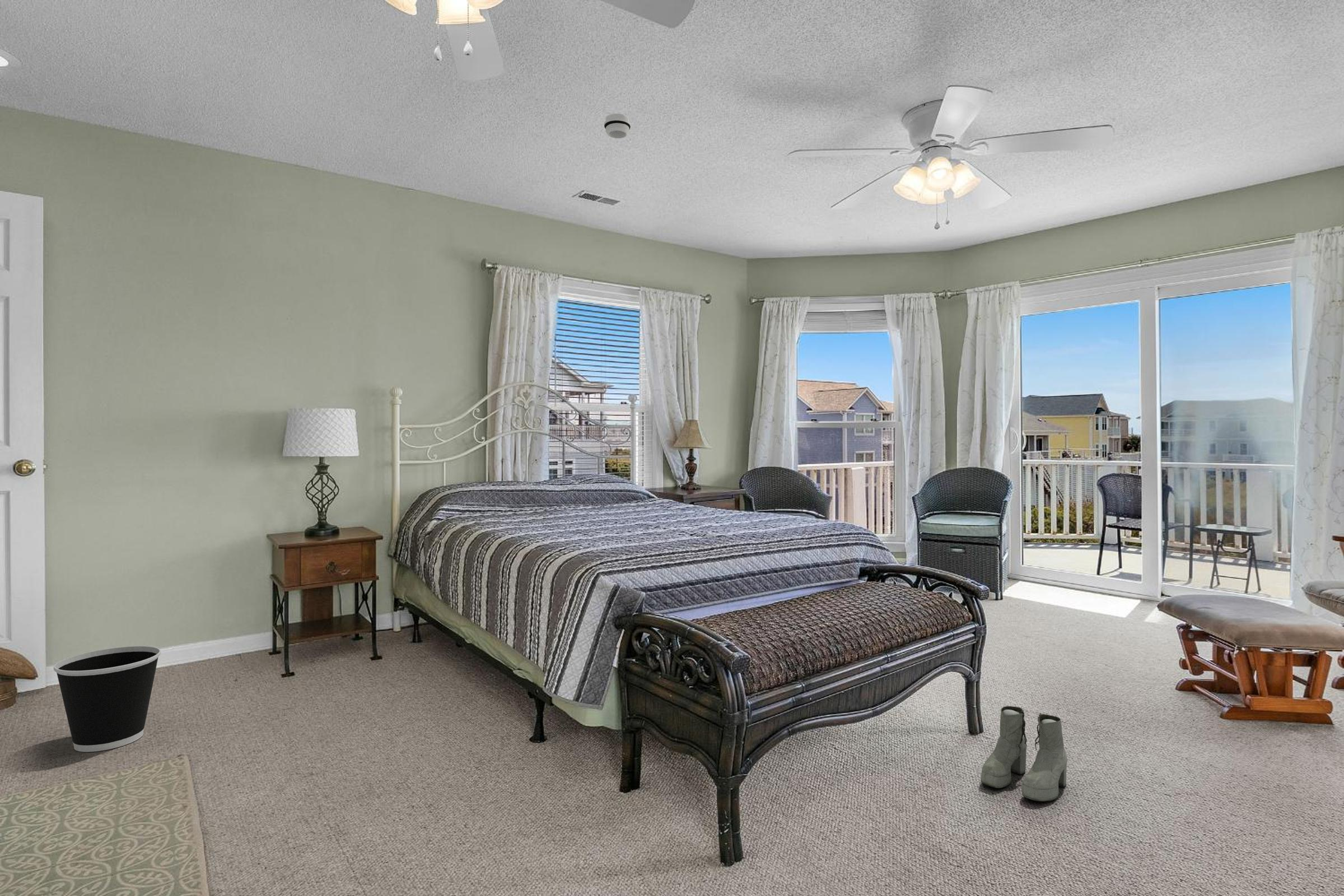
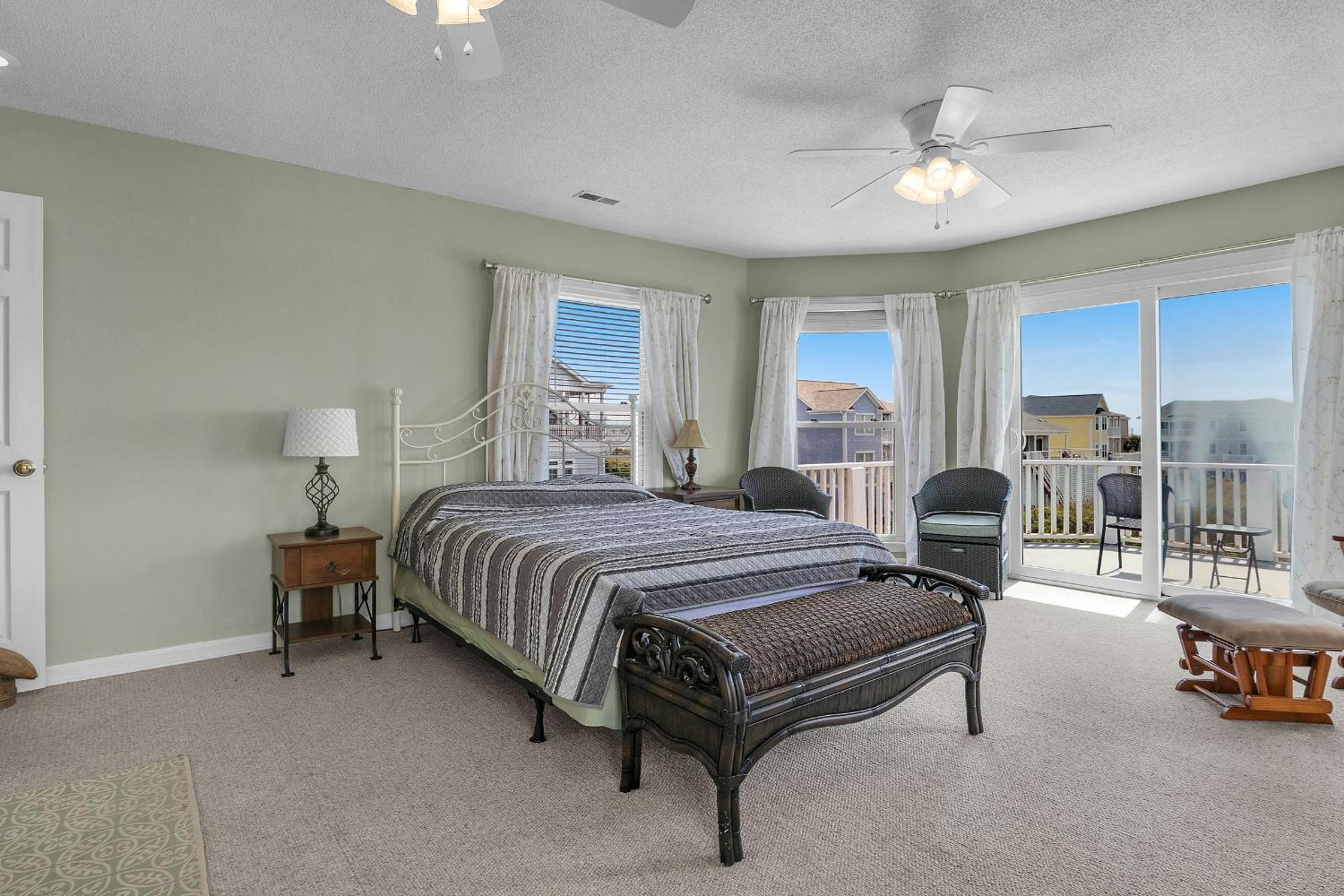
- smoke detector [604,113,631,139]
- boots [980,706,1068,802]
- wastebasket [53,646,161,753]
